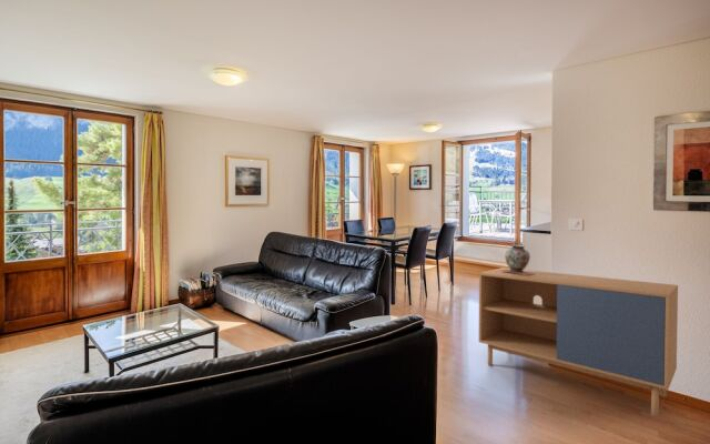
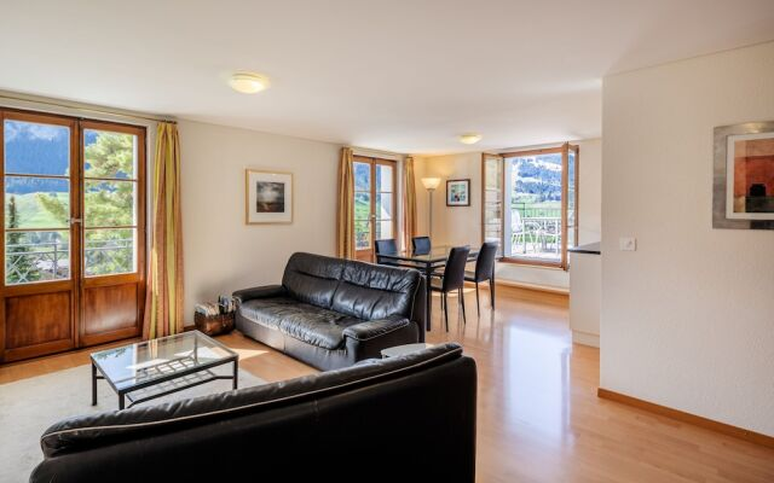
- decorative vase [499,244,537,275]
- storage cabinet [478,266,679,417]
